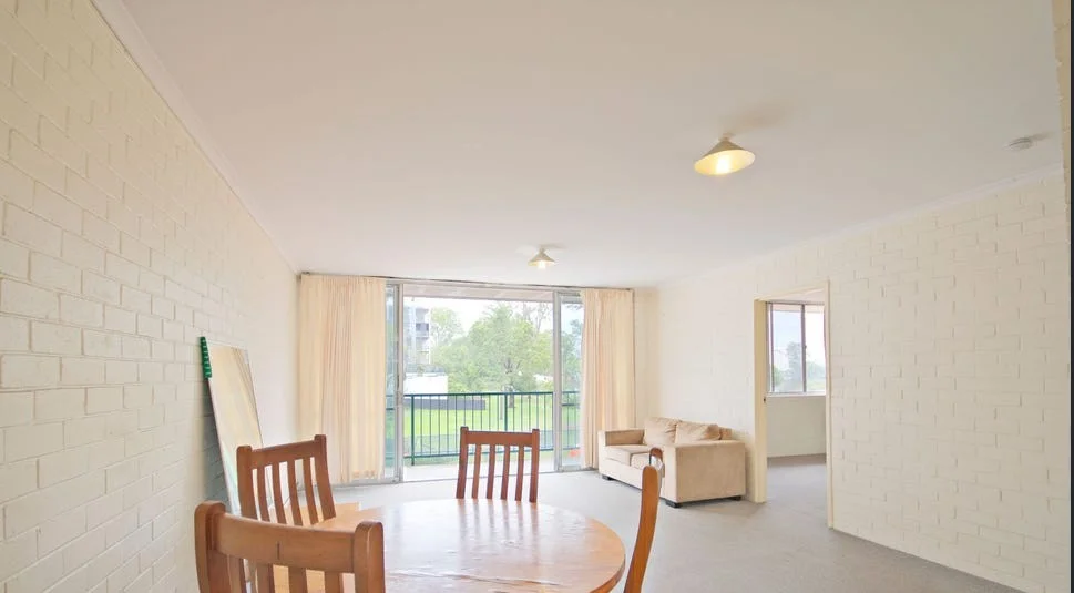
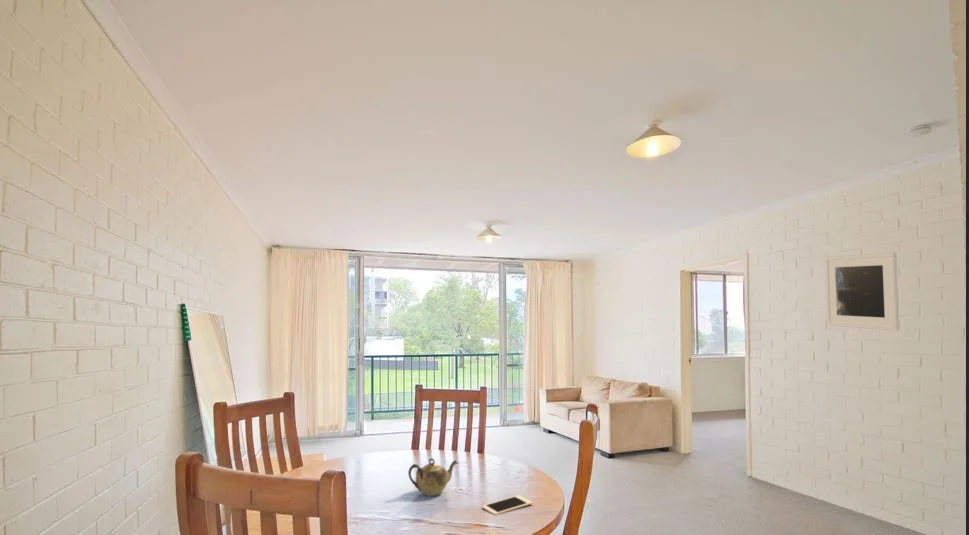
+ teapot [407,457,460,497]
+ cell phone [481,494,534,516]
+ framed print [824,251,900,332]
